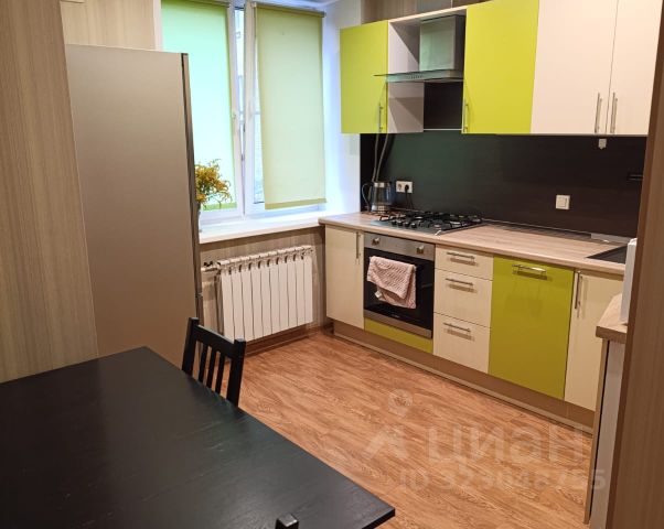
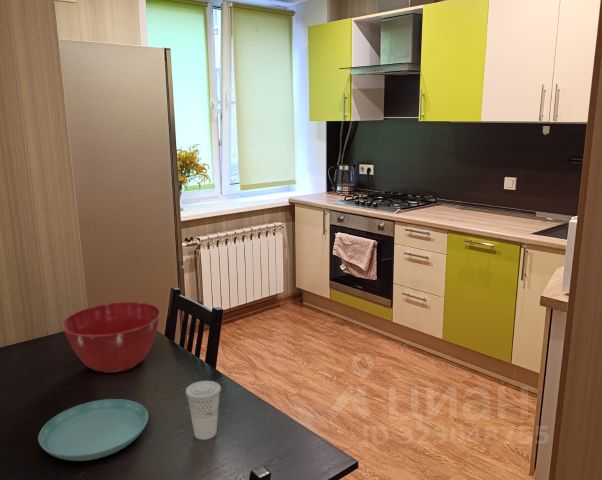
+ saucer [37,398,149,462]
+ cup [184,380,222,441]
+ mixing bowl [61,301,162,374]
